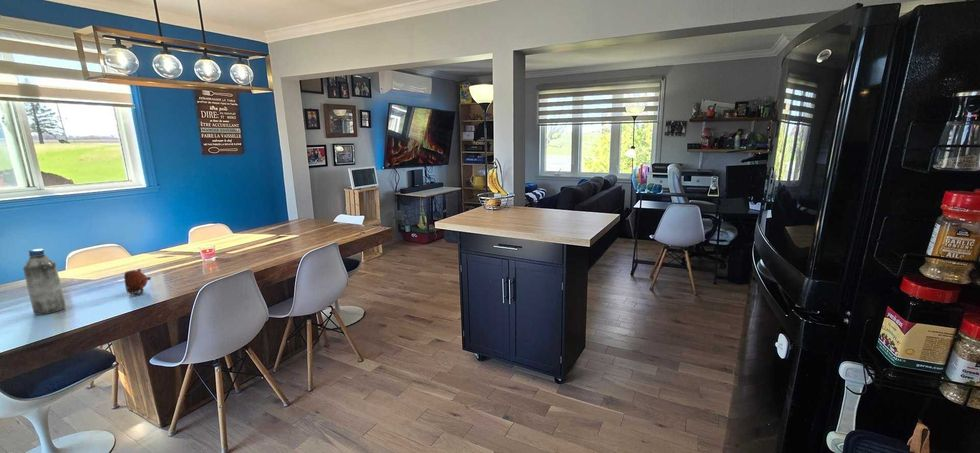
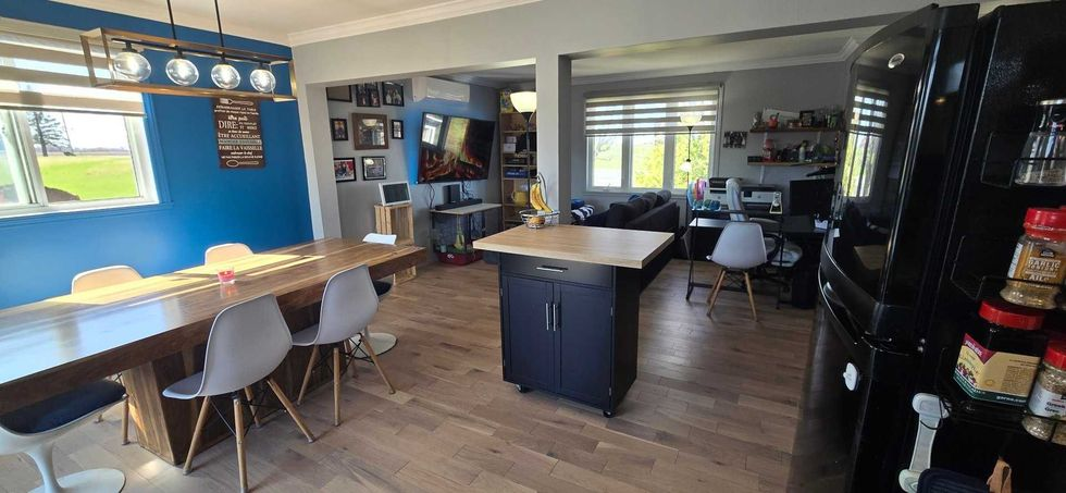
- teapot [123,268,152,297]
- water bottle [22,248,66,316]
